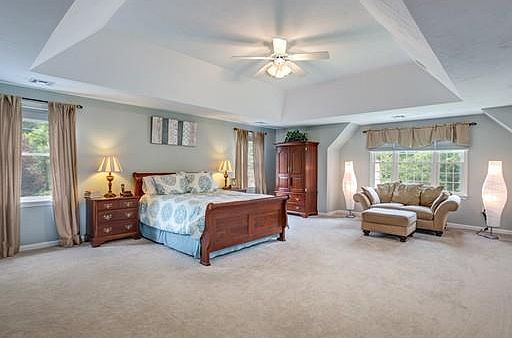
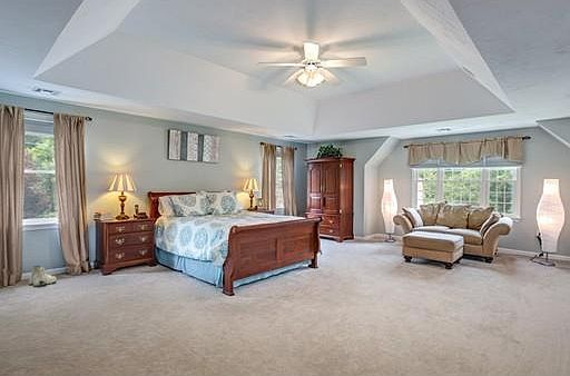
+ boots [28,265,57,287]
